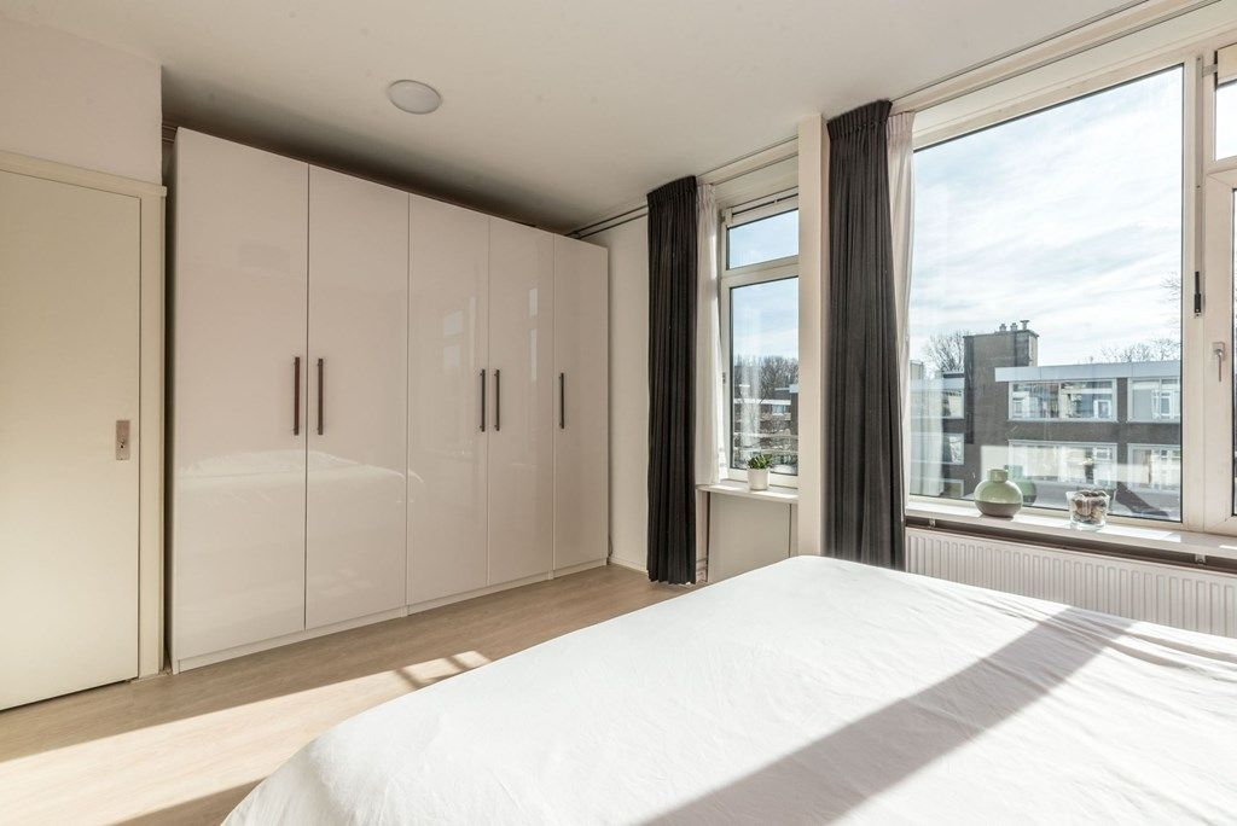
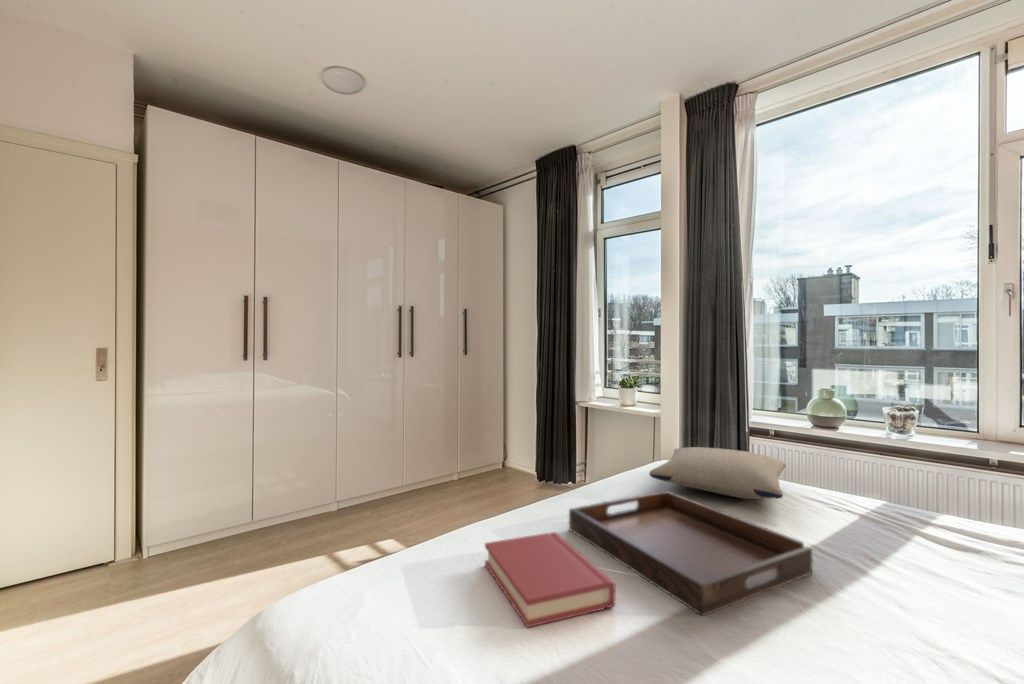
+ hardback book [484,531,616,629]
+ serving tray [568,489,813,617]
+ pillow [648,446,787,500]
